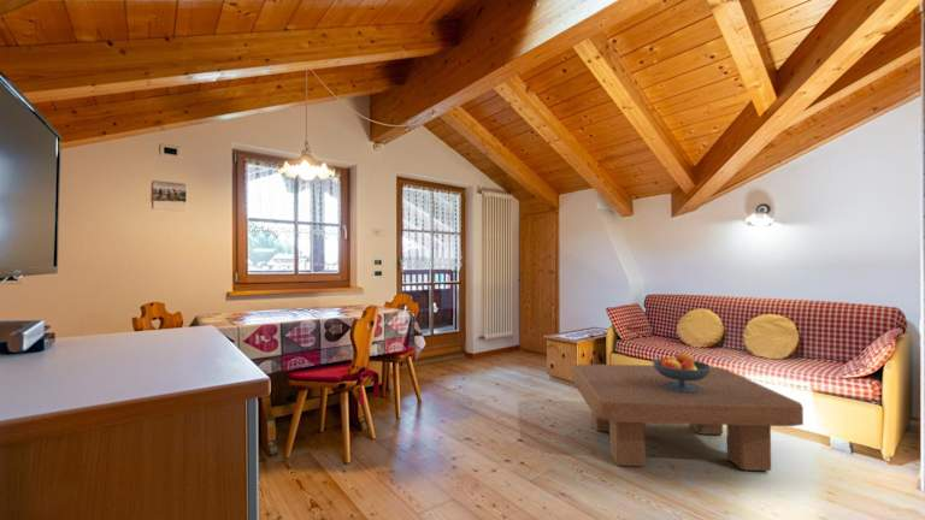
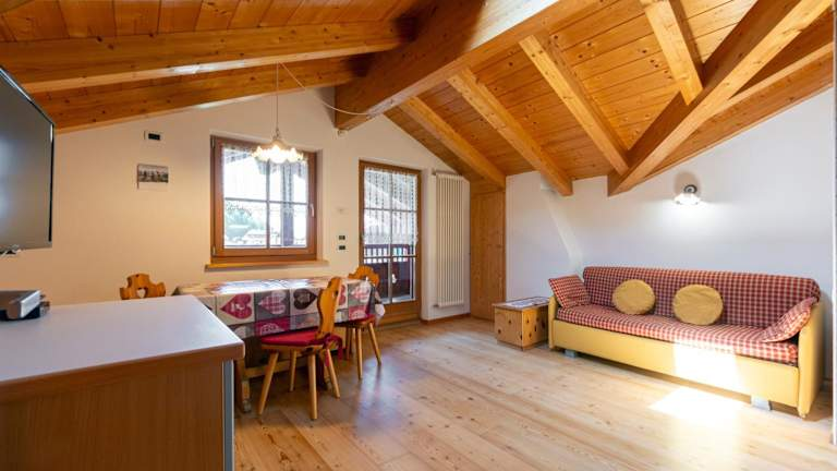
- coffee table [570,364,805,472]
- fruit bowl [652,351,712,392]
